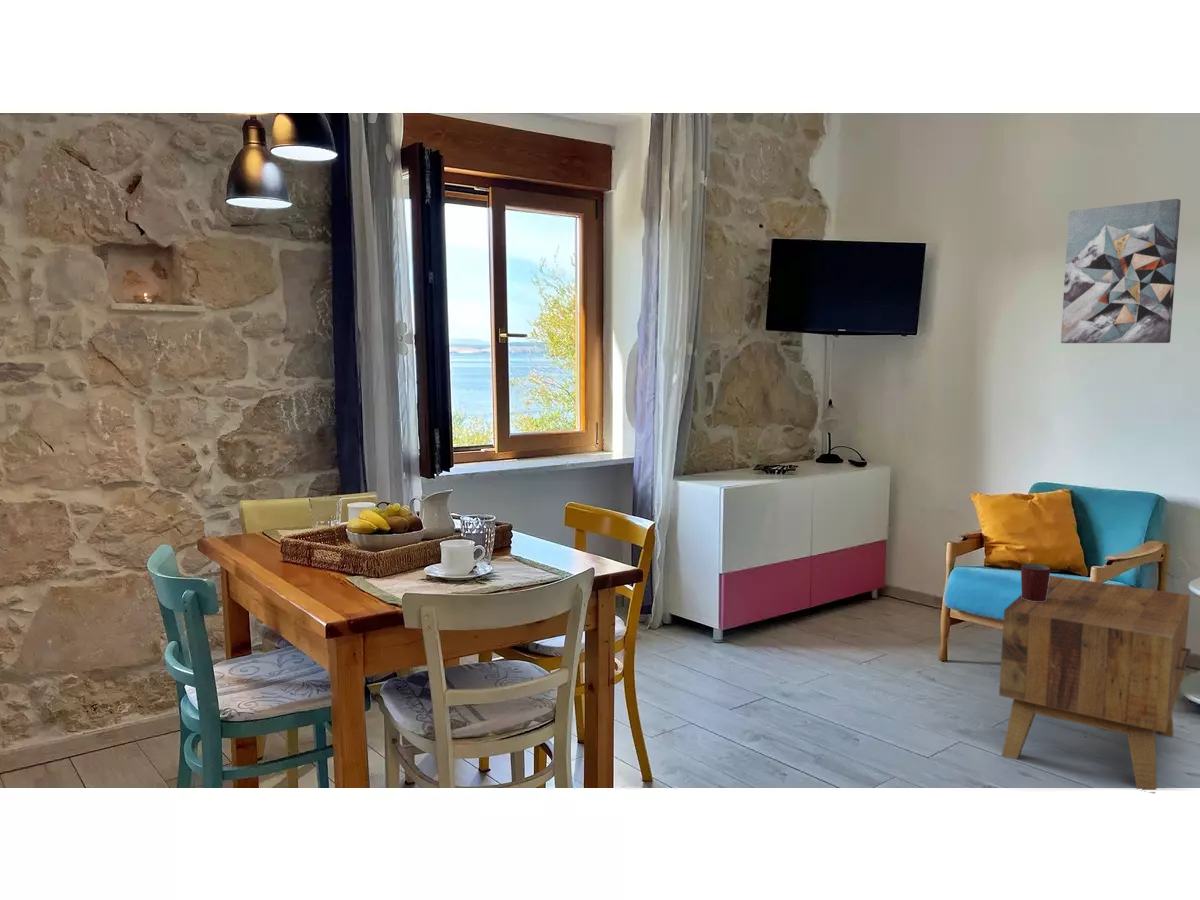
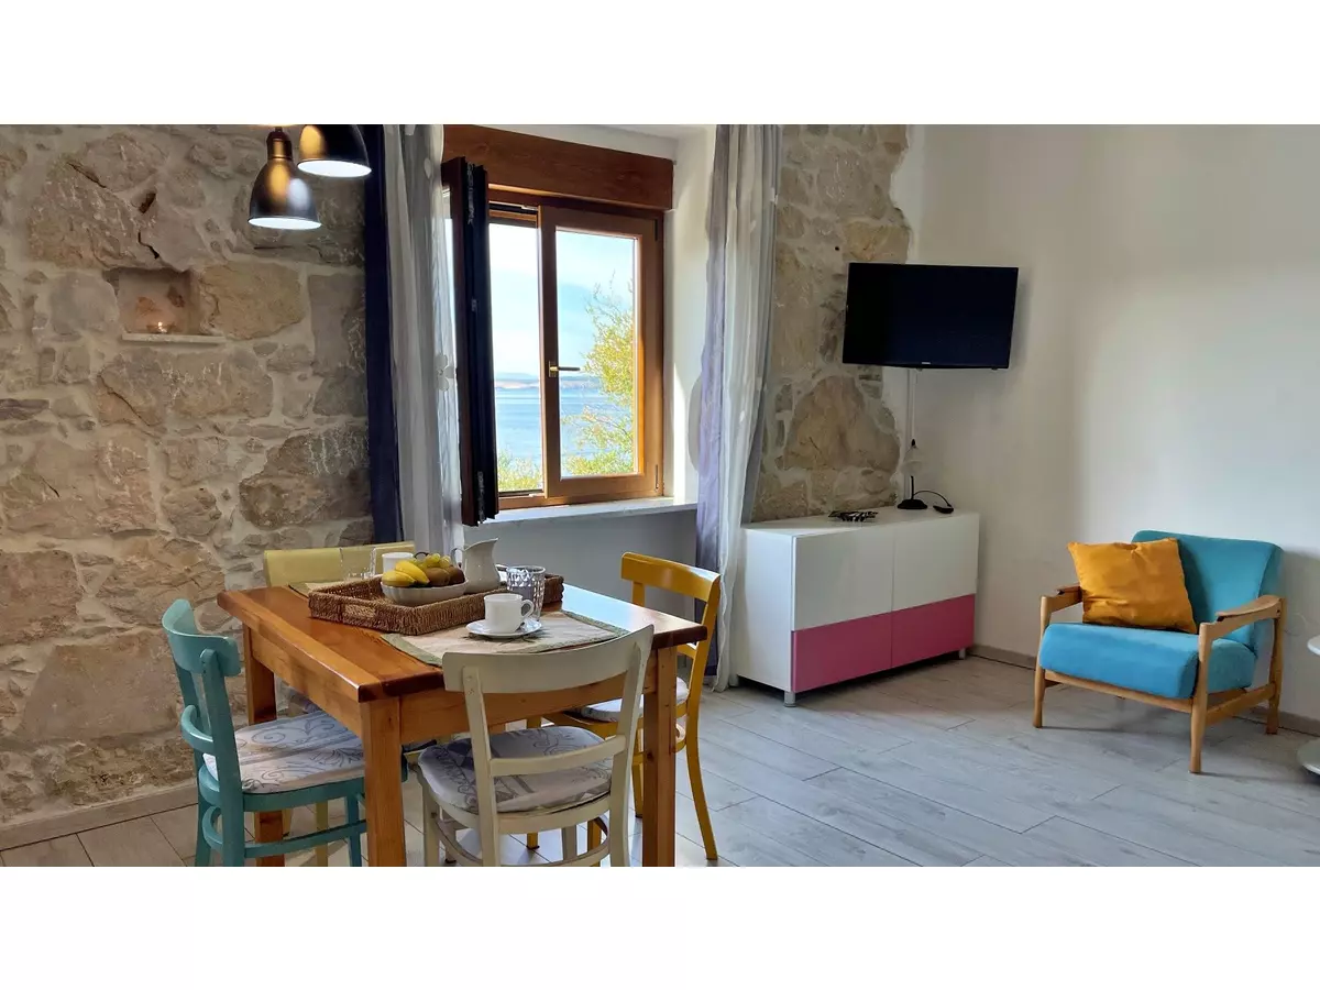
- wall art [1060,198,1182,344]
- mug [1020,563,1051,601]
- side table [998,574,1192,795]
